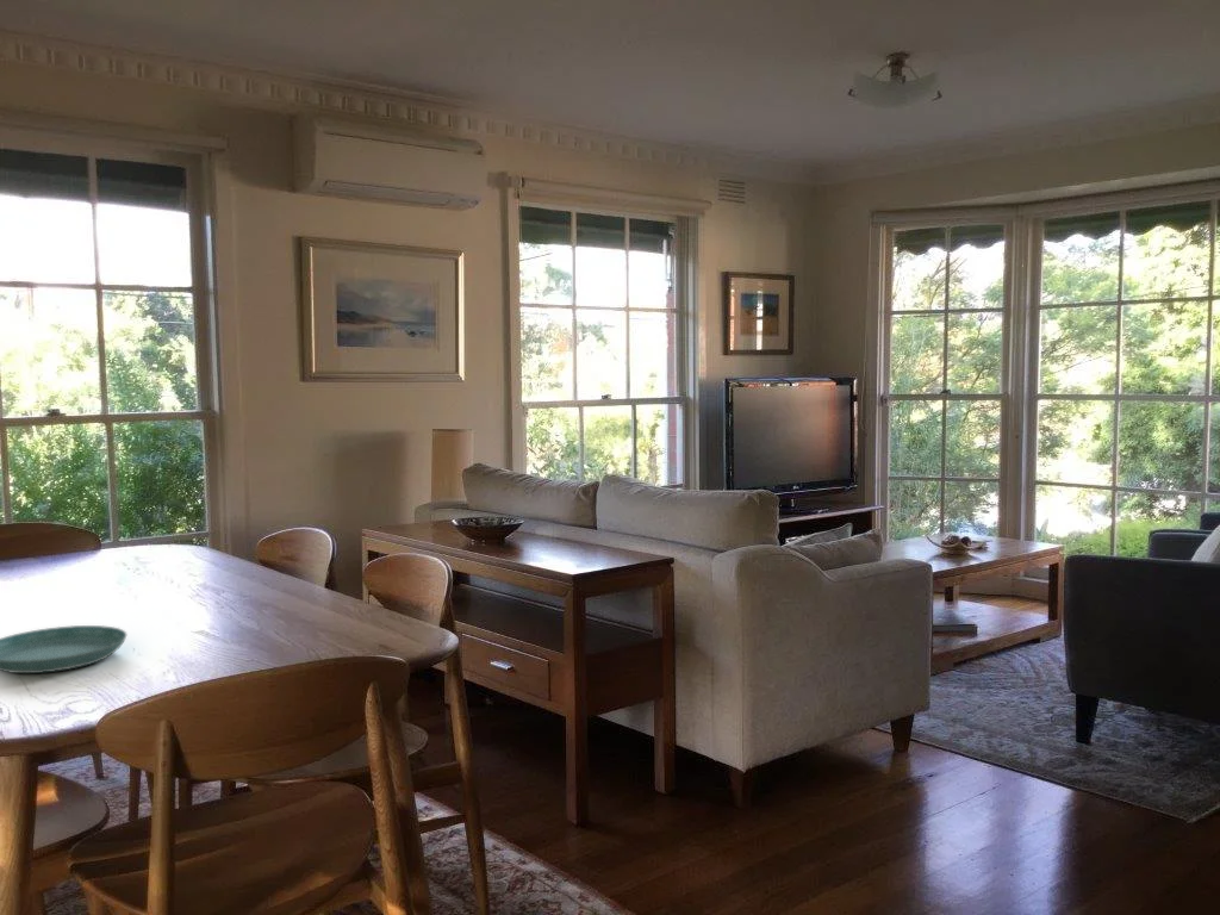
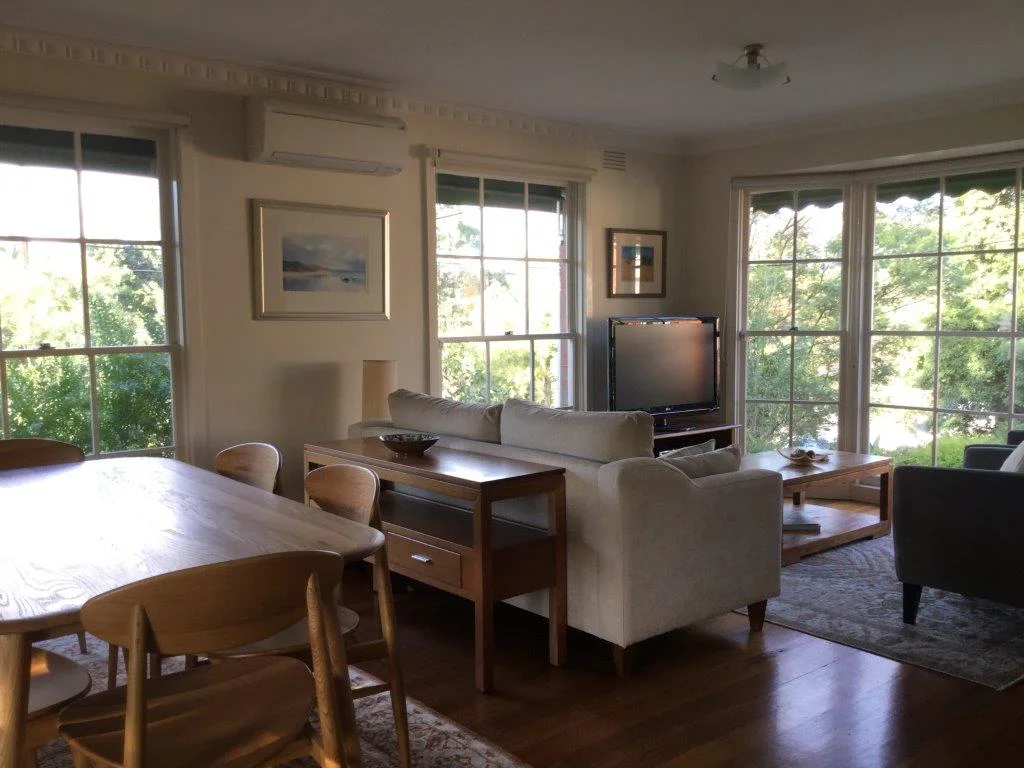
- saucer [0,624,127,674]
